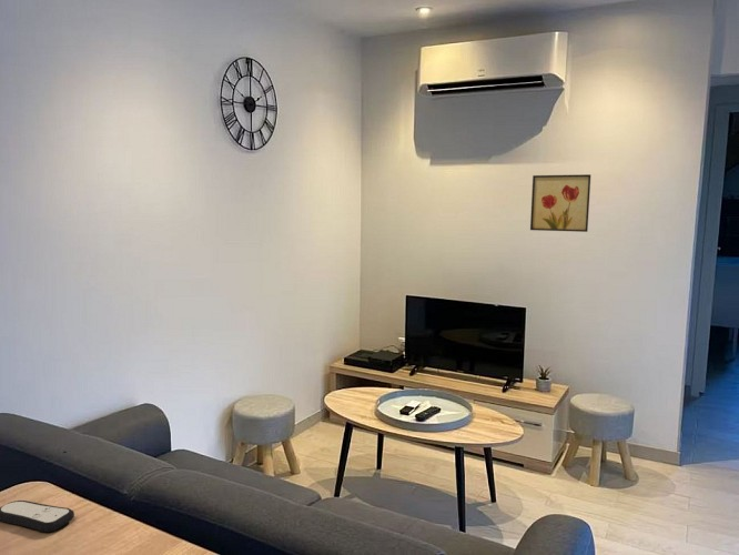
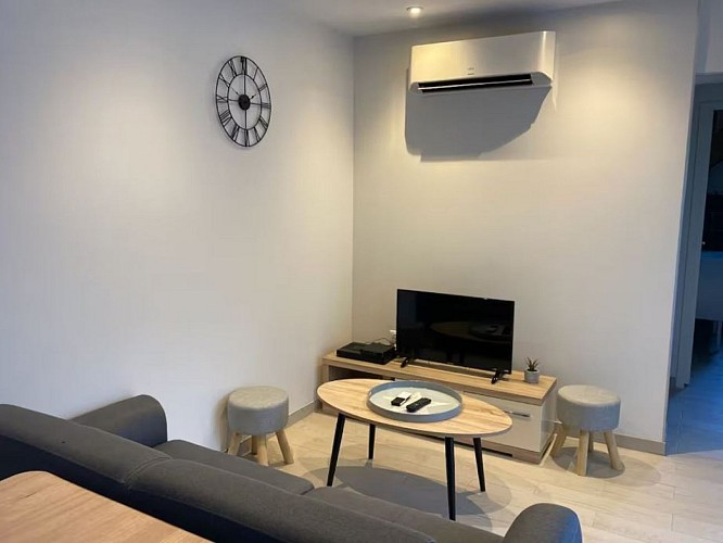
- wall art [529,173,591,233]
- remote control [0,500,75,533]
